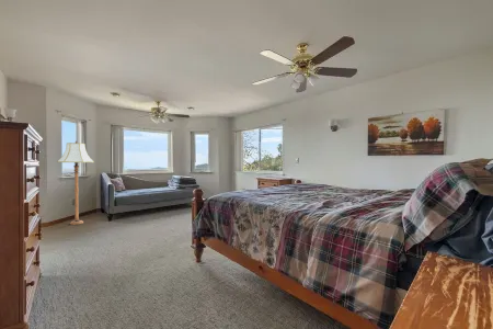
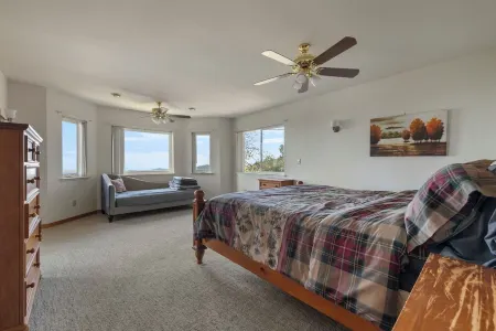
- floor lamp [56,139,95,226]
